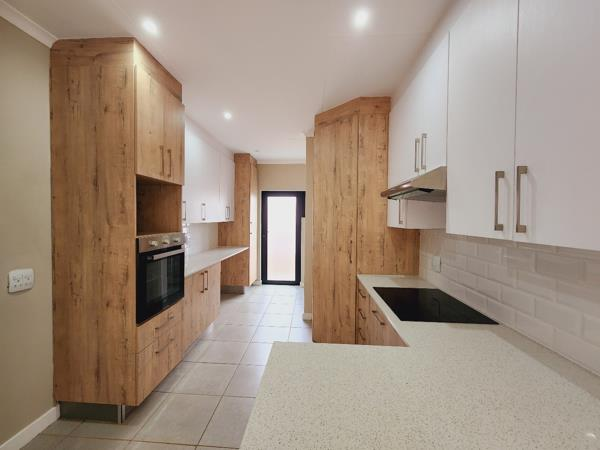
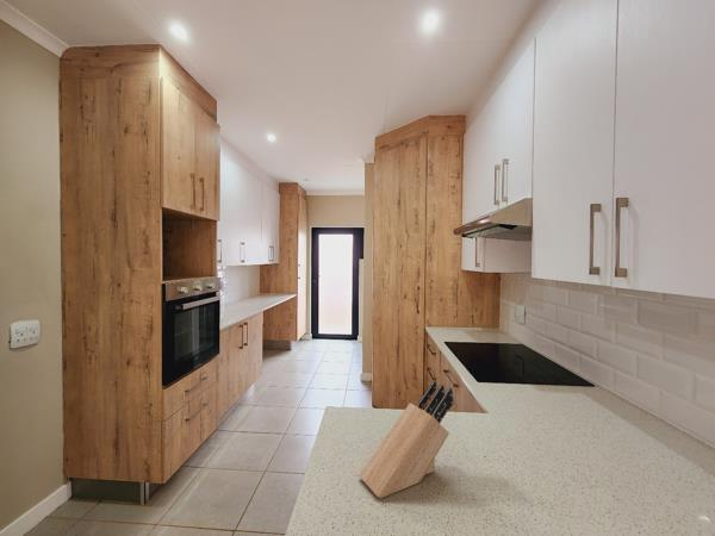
+ knife block [358,380,454,499]
